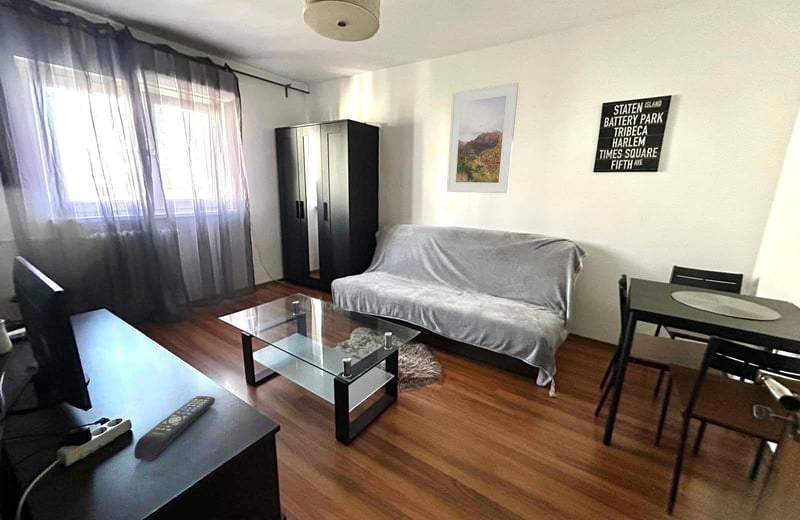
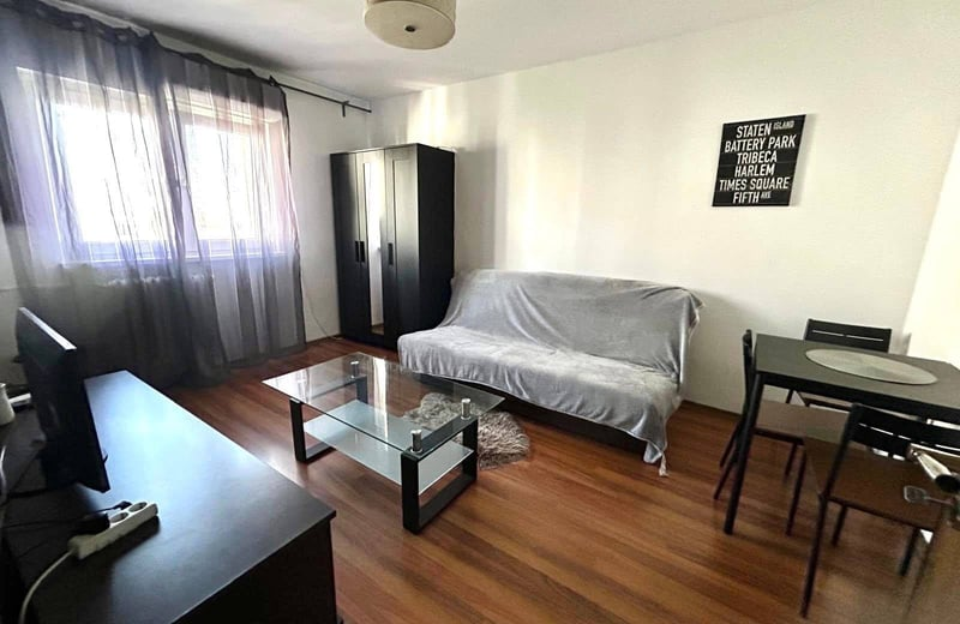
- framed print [446,81,520,194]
- remote control [133,395,216,461]
